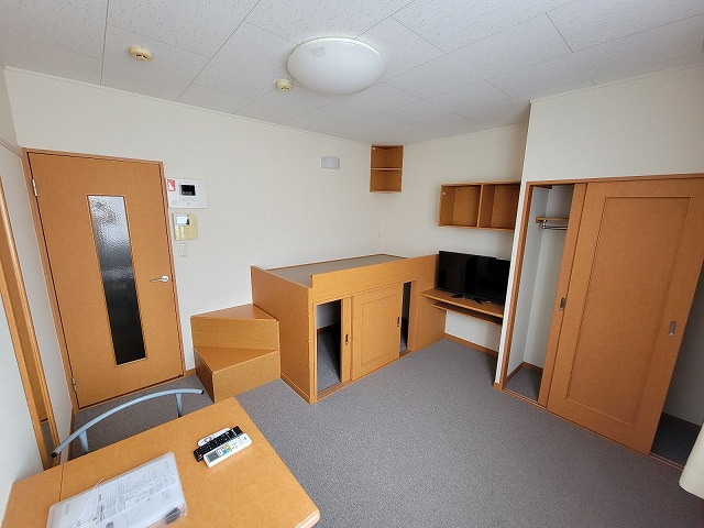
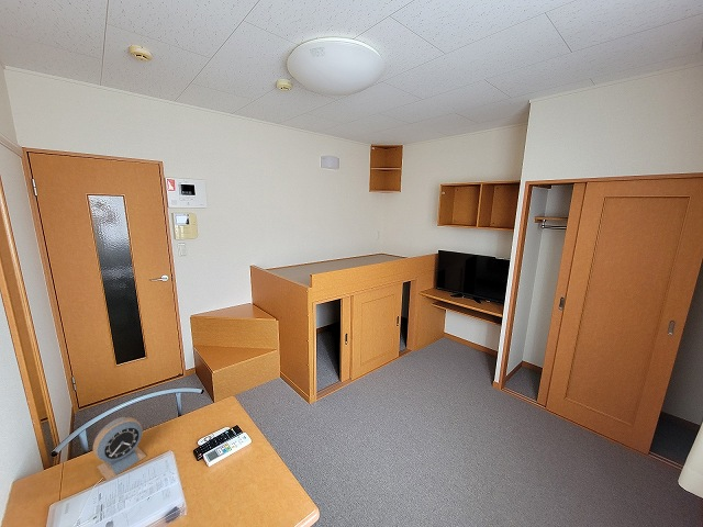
+ alarm clock [92,416,147,482]
